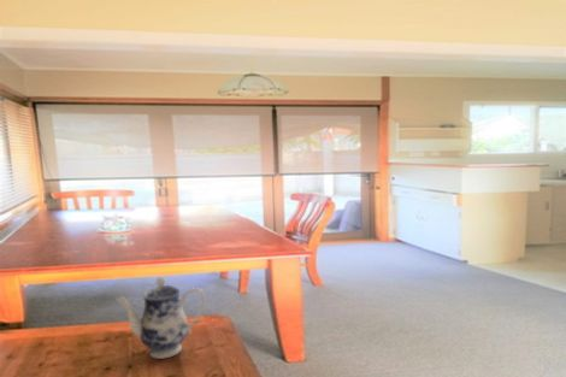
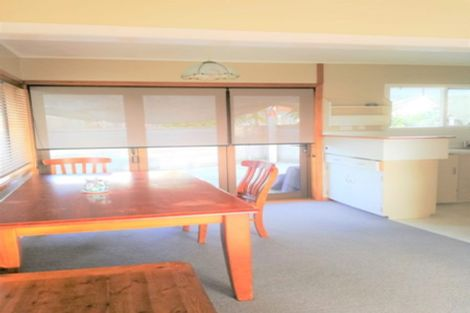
- teapot [116,276,206,360]
